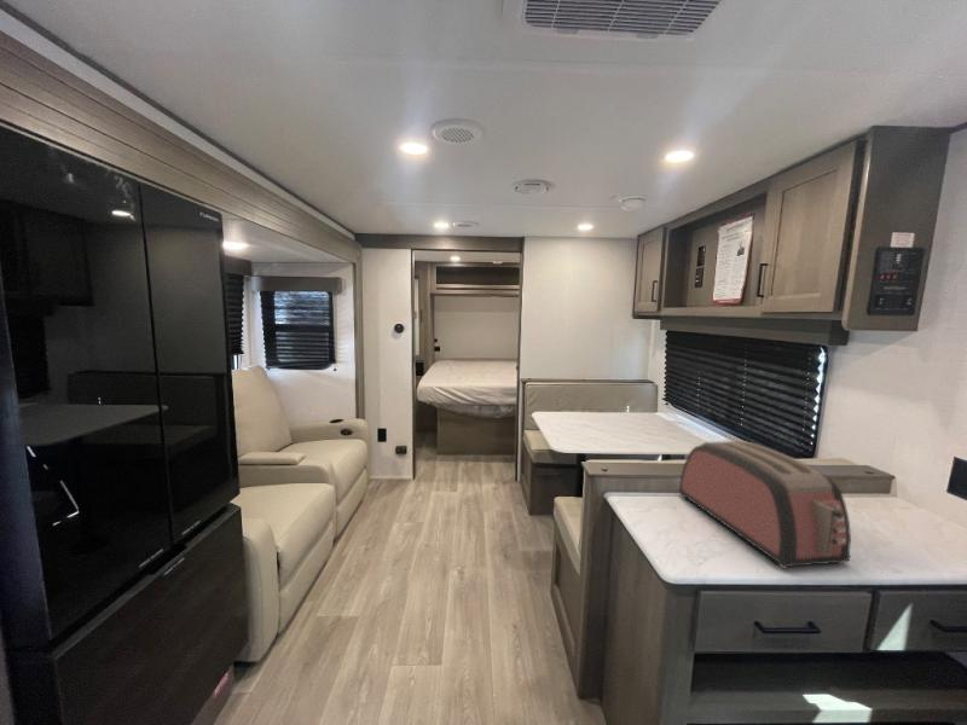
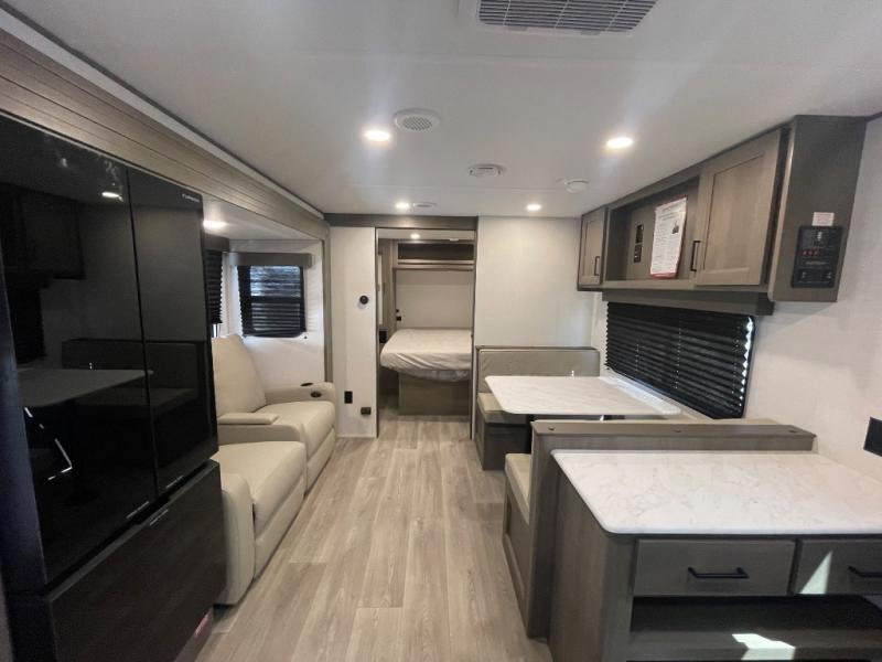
- toaster [678,440,852,570]
